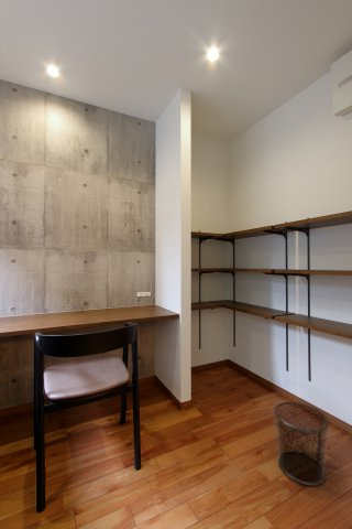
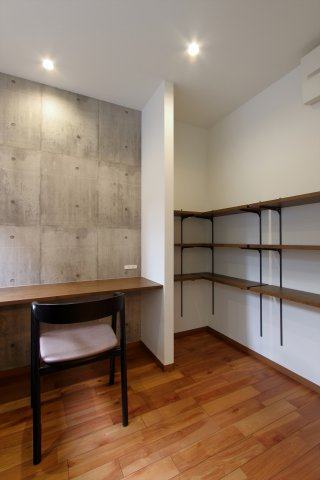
- waste bin [273,401,330,486]
